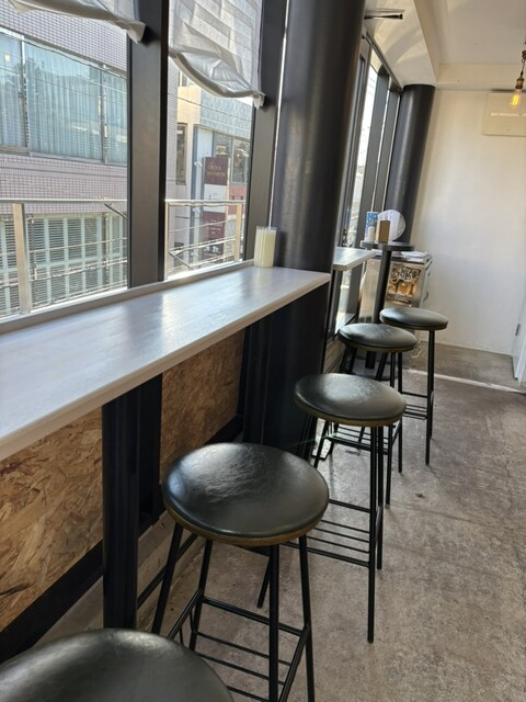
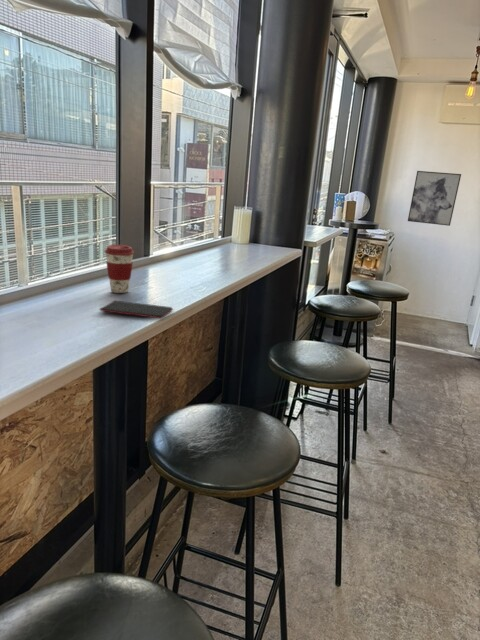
+ coffee cup [104,244,135,294]
+ wall art [407,170,462,227]
+ smartphone [98,299,174,320]
